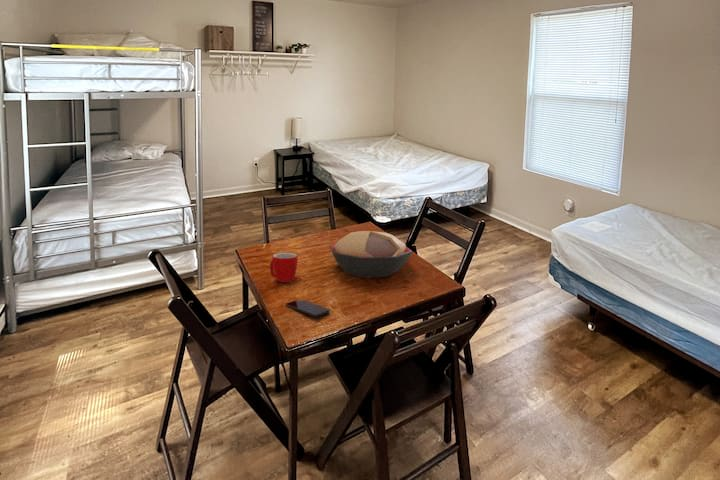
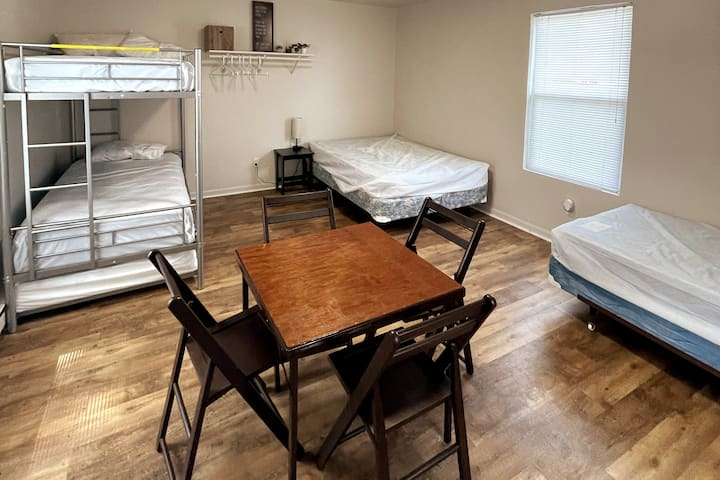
- decorative bowl [329,230,413,279]
- smartphone [285,299,331,318]
- mug [269,252,299,283]
